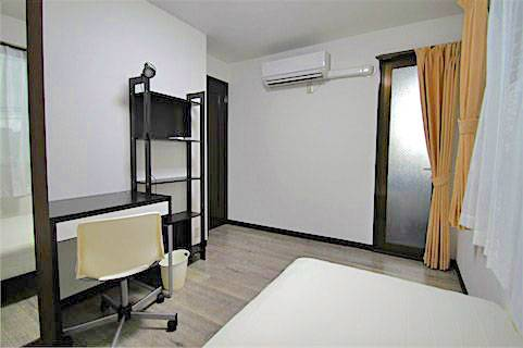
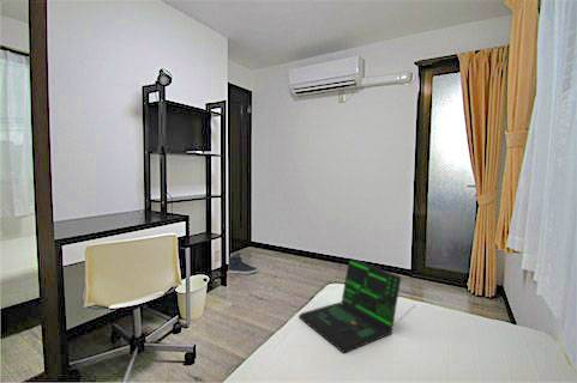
+ sneaker [227,250,258,275]
+ laptop [297,257,416,354]
